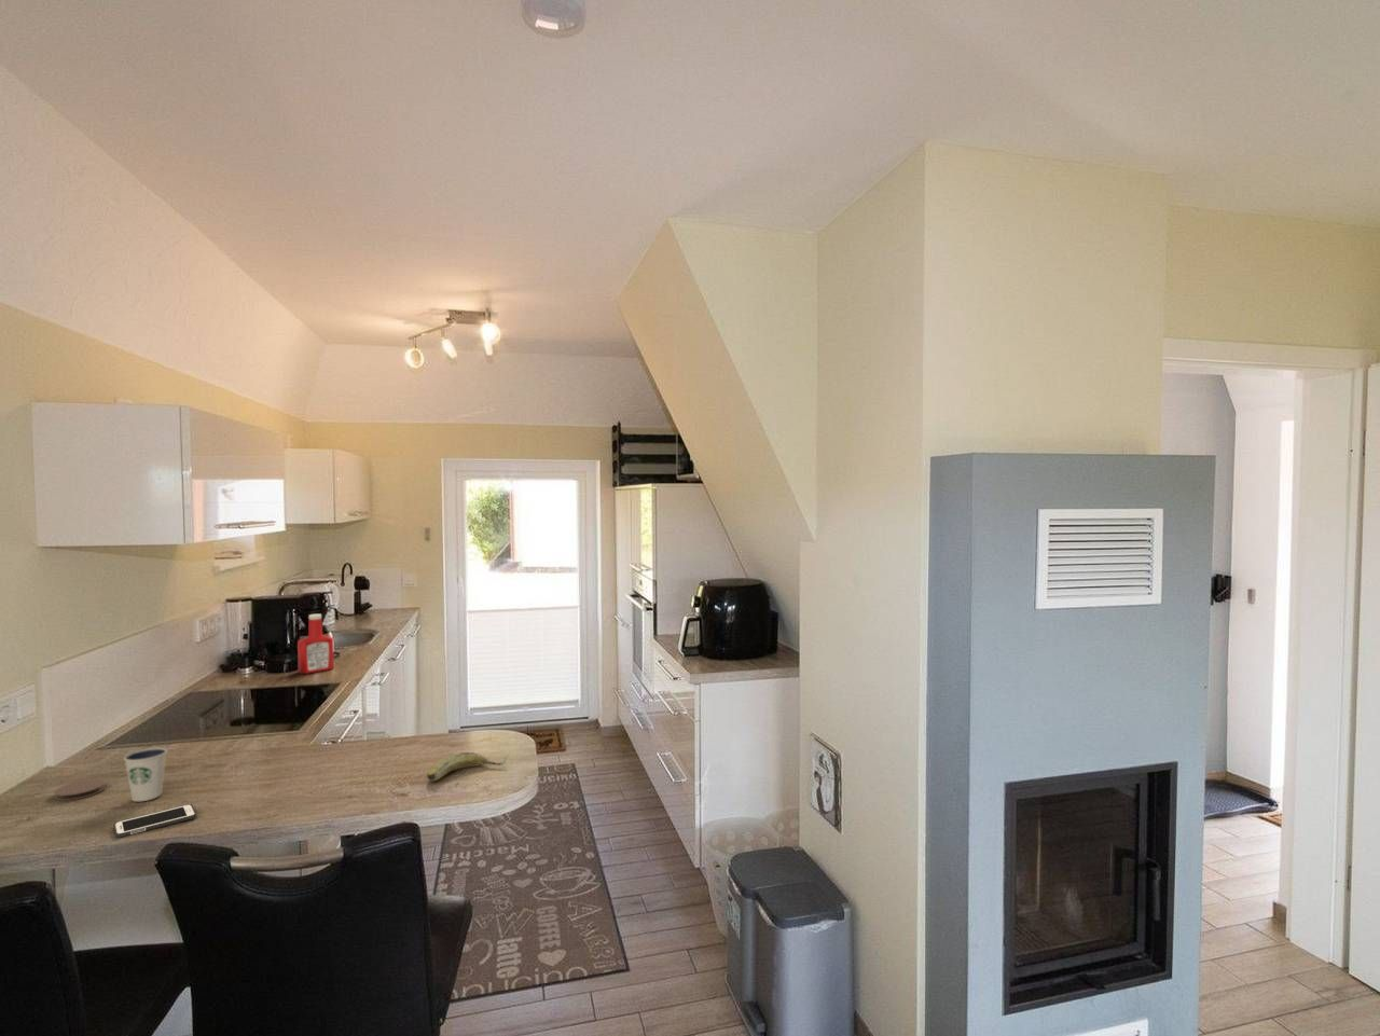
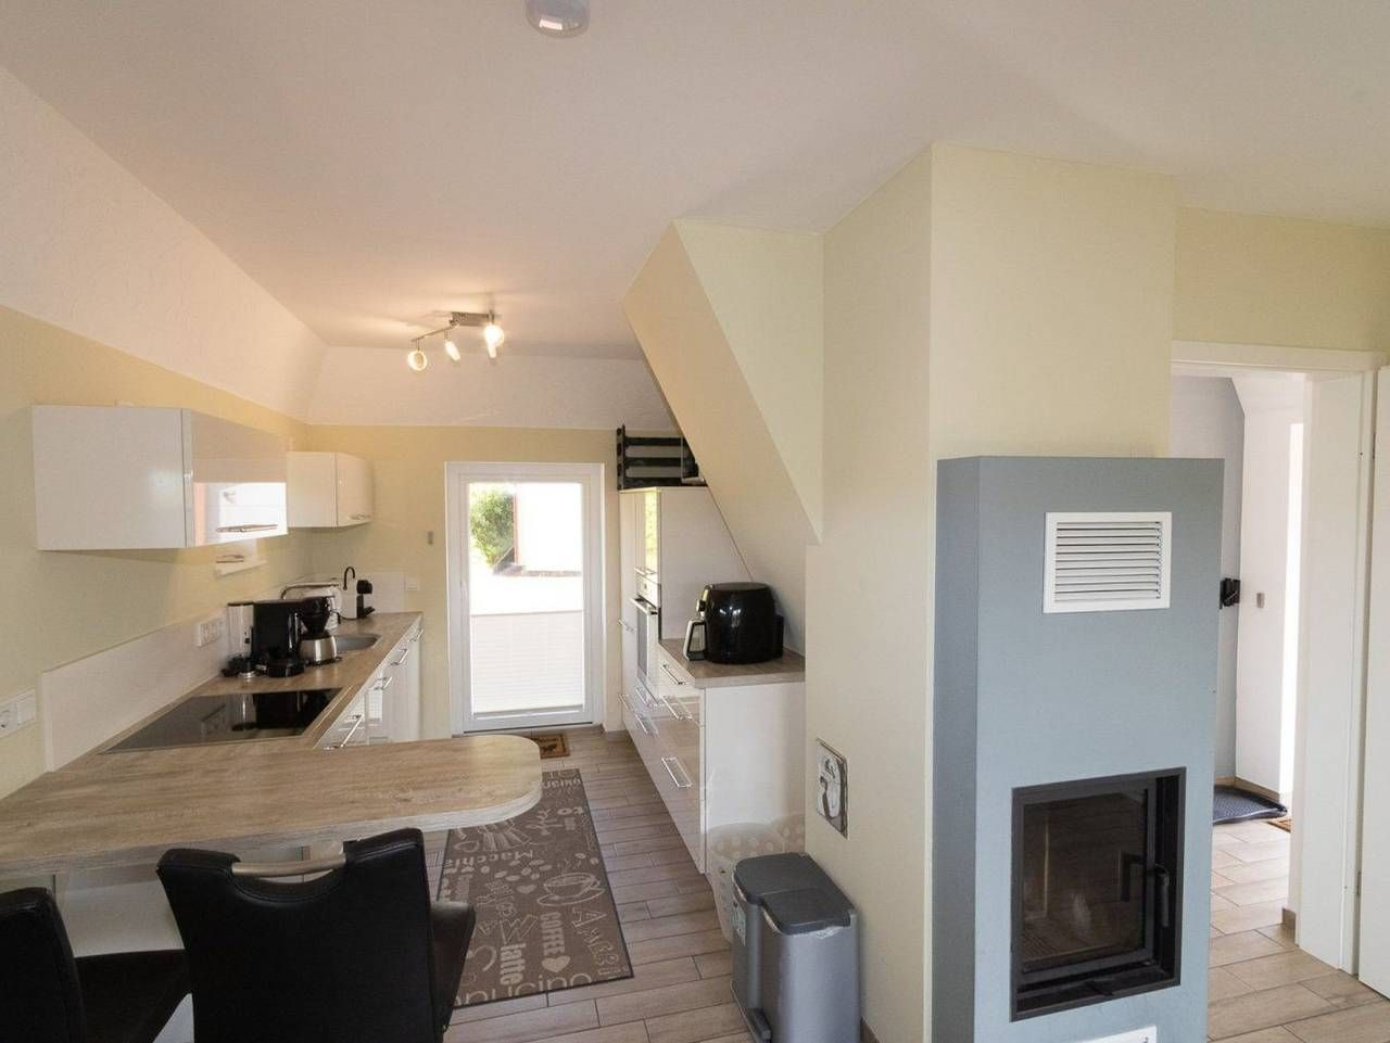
- fruit [426,751,507,782]
- soap bottle [296,614,335,675]
- dixie cup [123,747,169,802]
- coaster [53,777,107,802]
- cell phone [112,803,197,839]
